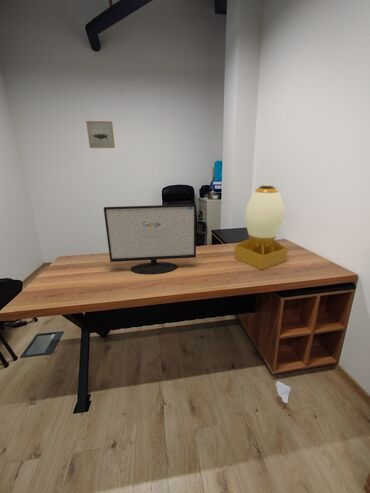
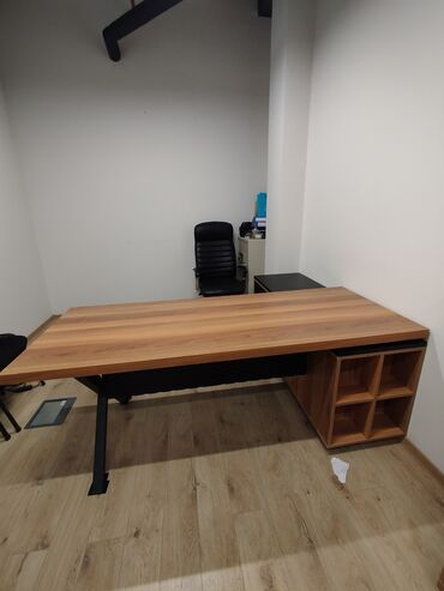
- computer monitor [103,203,197,275]
- wall art [85,120,116,149]
- desk lamp [233,184,289,271]
